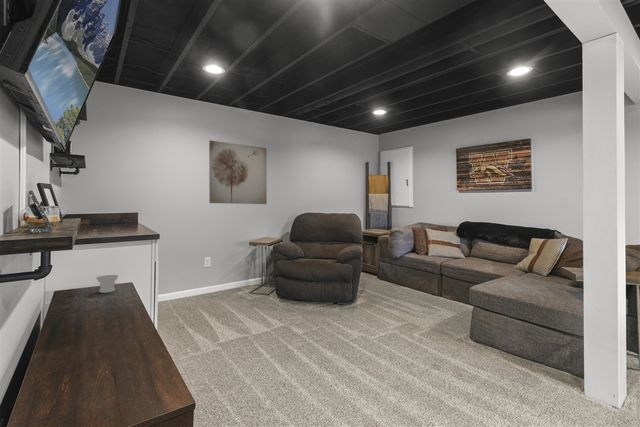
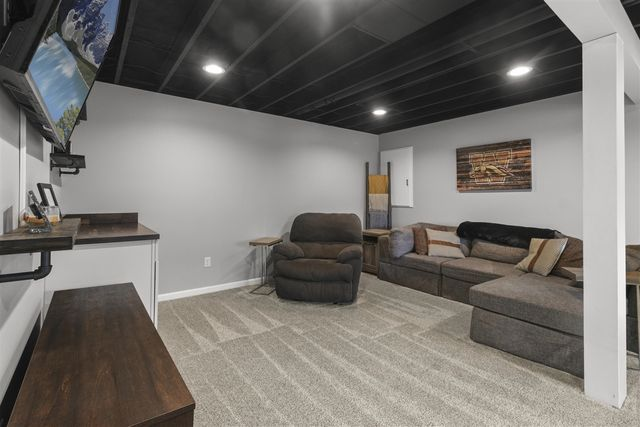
- cup [96,274,119,294]
- wall art [208,139,268,205]
